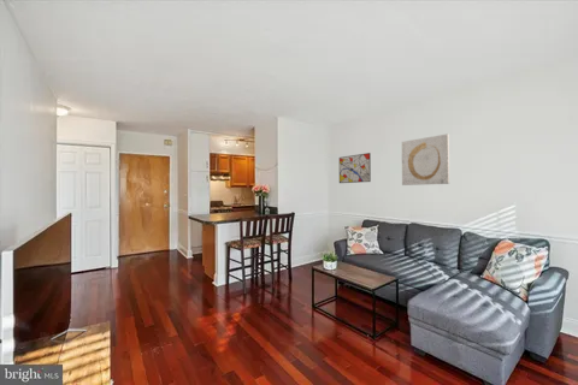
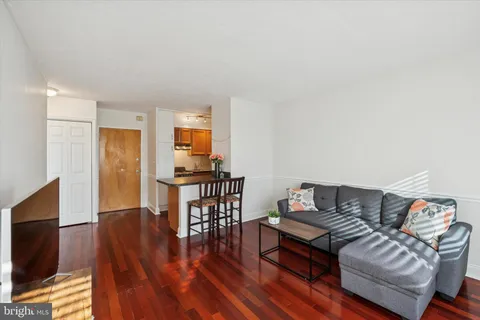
- wall art [401,132,450,186]
- wall art [338,152,372,184]
